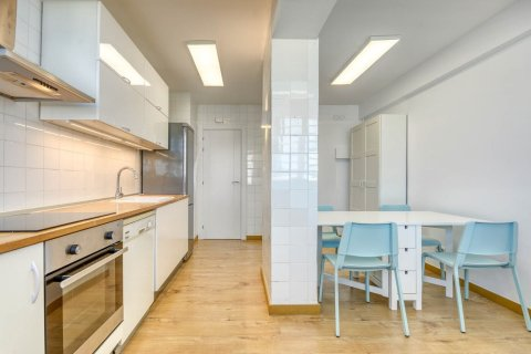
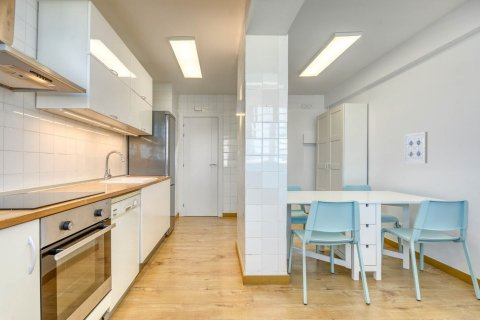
+ wall art [403,131,428,164]
